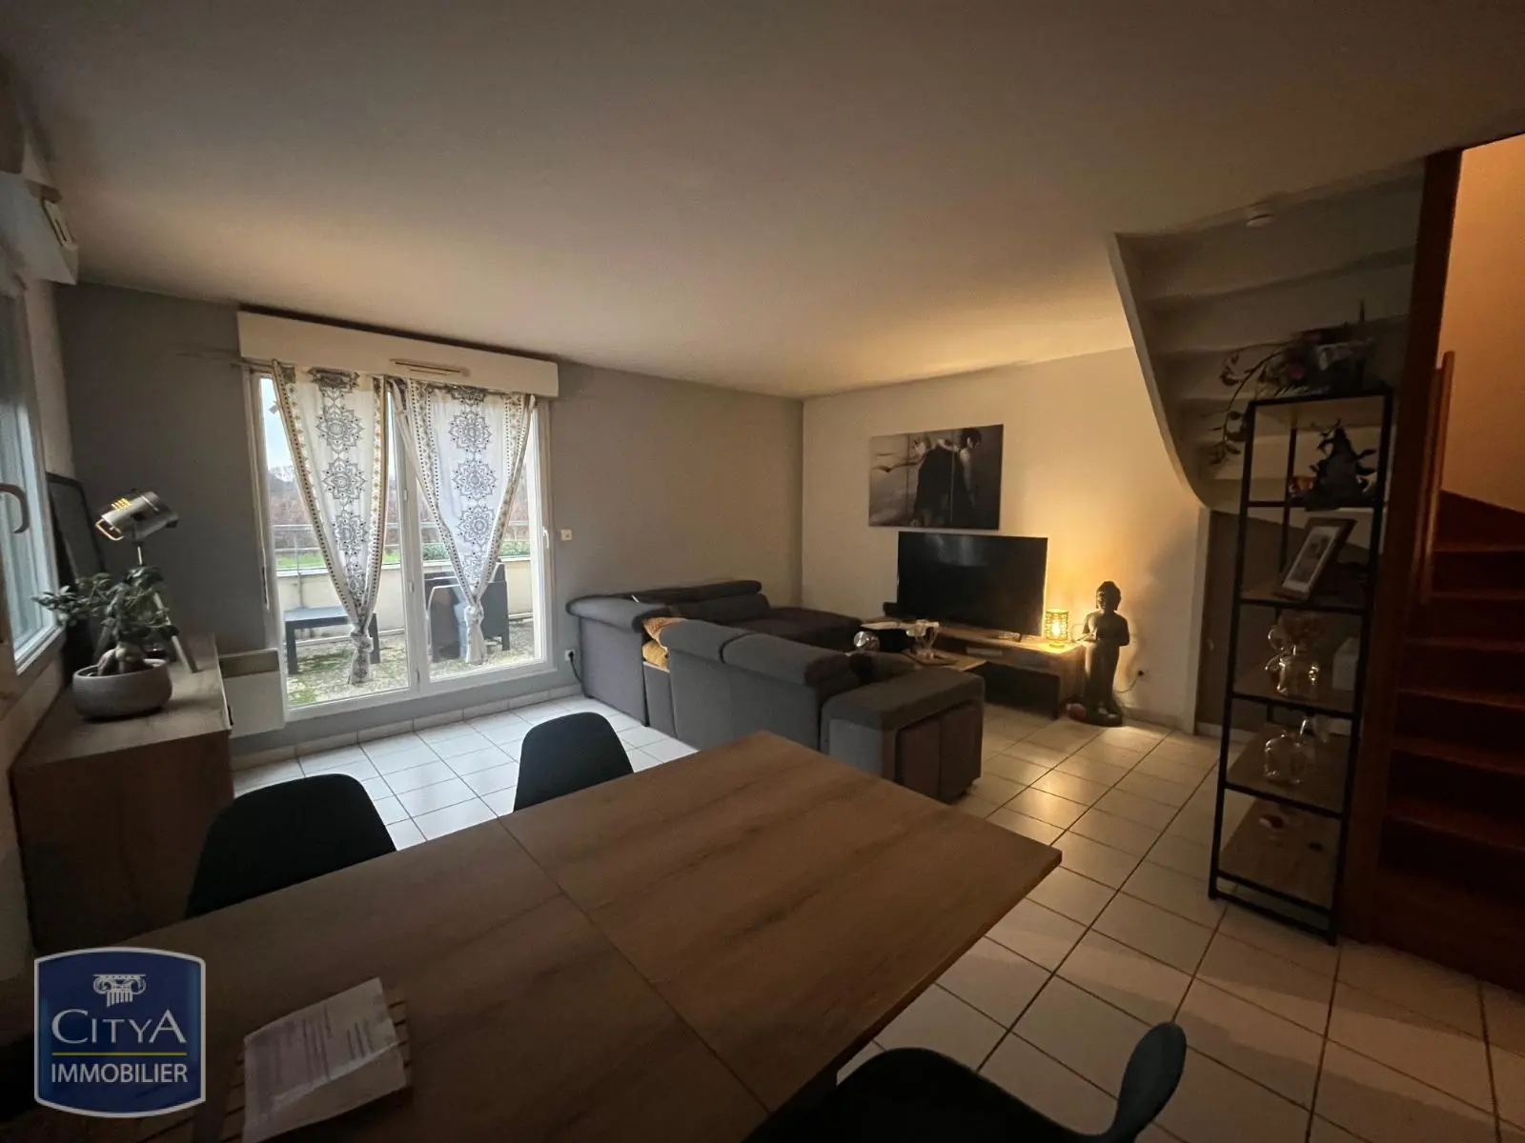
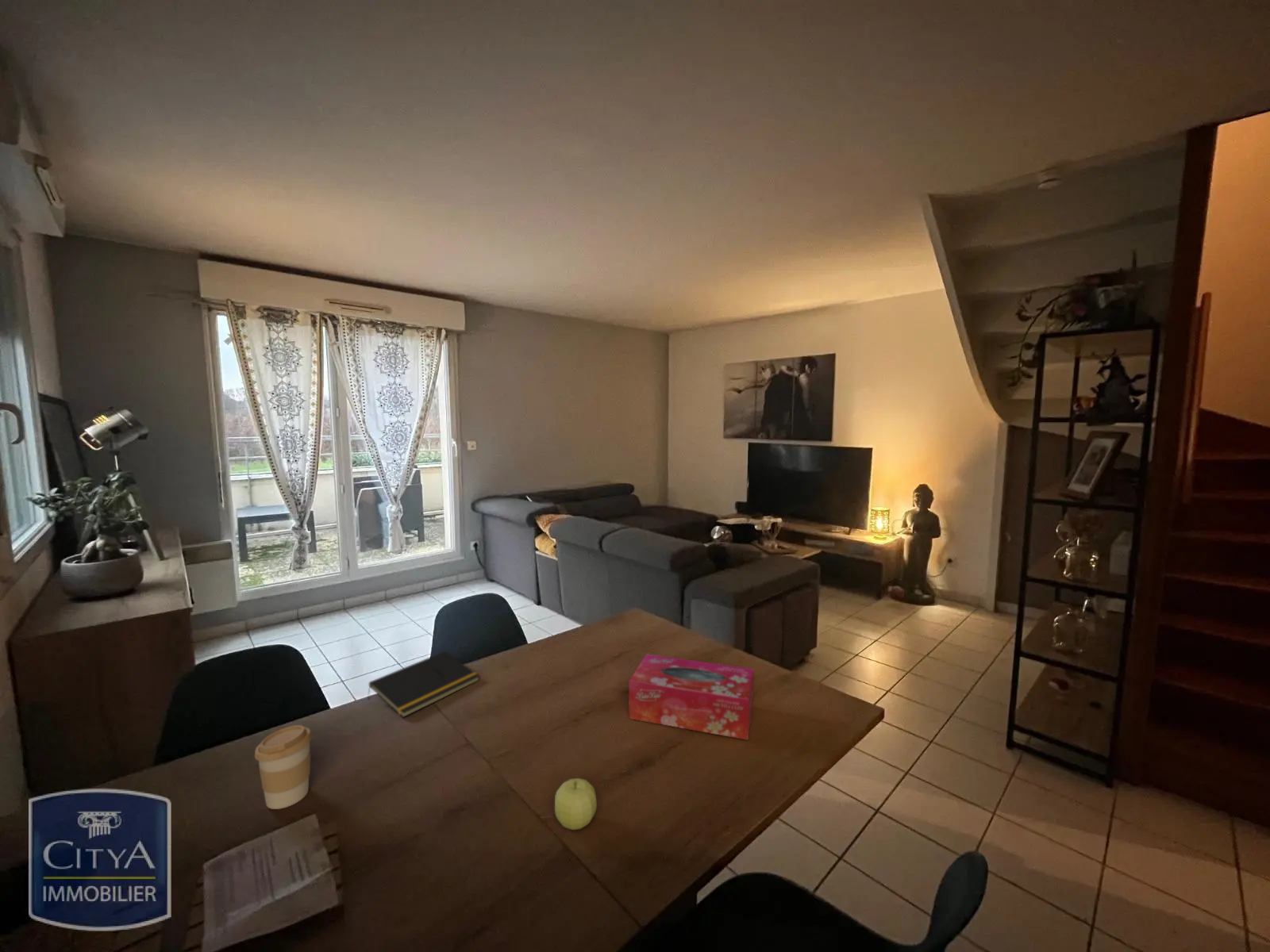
+ coffee cup [254,724,313,810]
+ fruit [554,777,598,831]
+ tissue box [629,654,755,741]
+ notepad [367,651,480,718]
